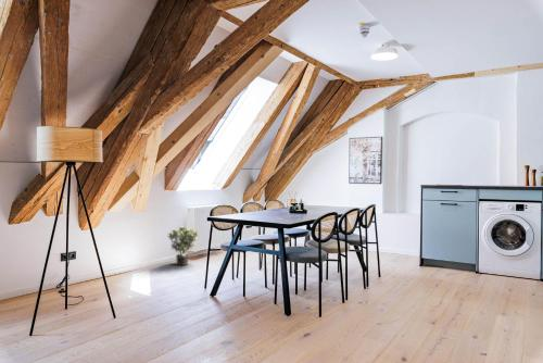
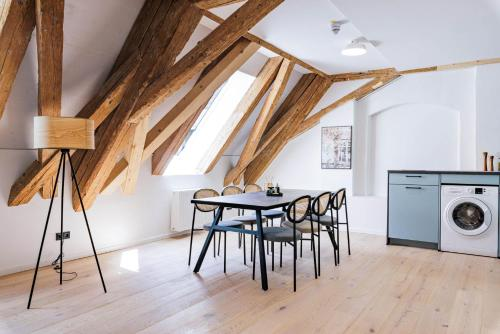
- potted plant [167,225,199,266]
